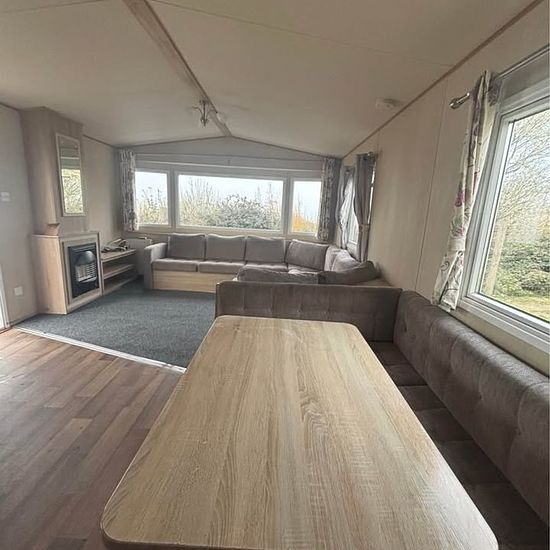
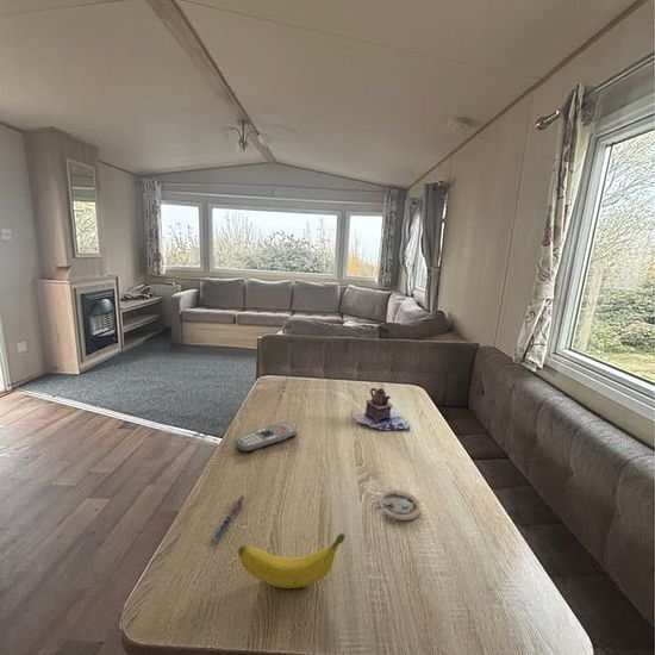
+ banana [237,532,347,590]
+ pen [210,494,245,544]
+ remote control [233,420,299,454]
+ teapot [354,387,412,431]
+ coaster [379,488,422,522]
